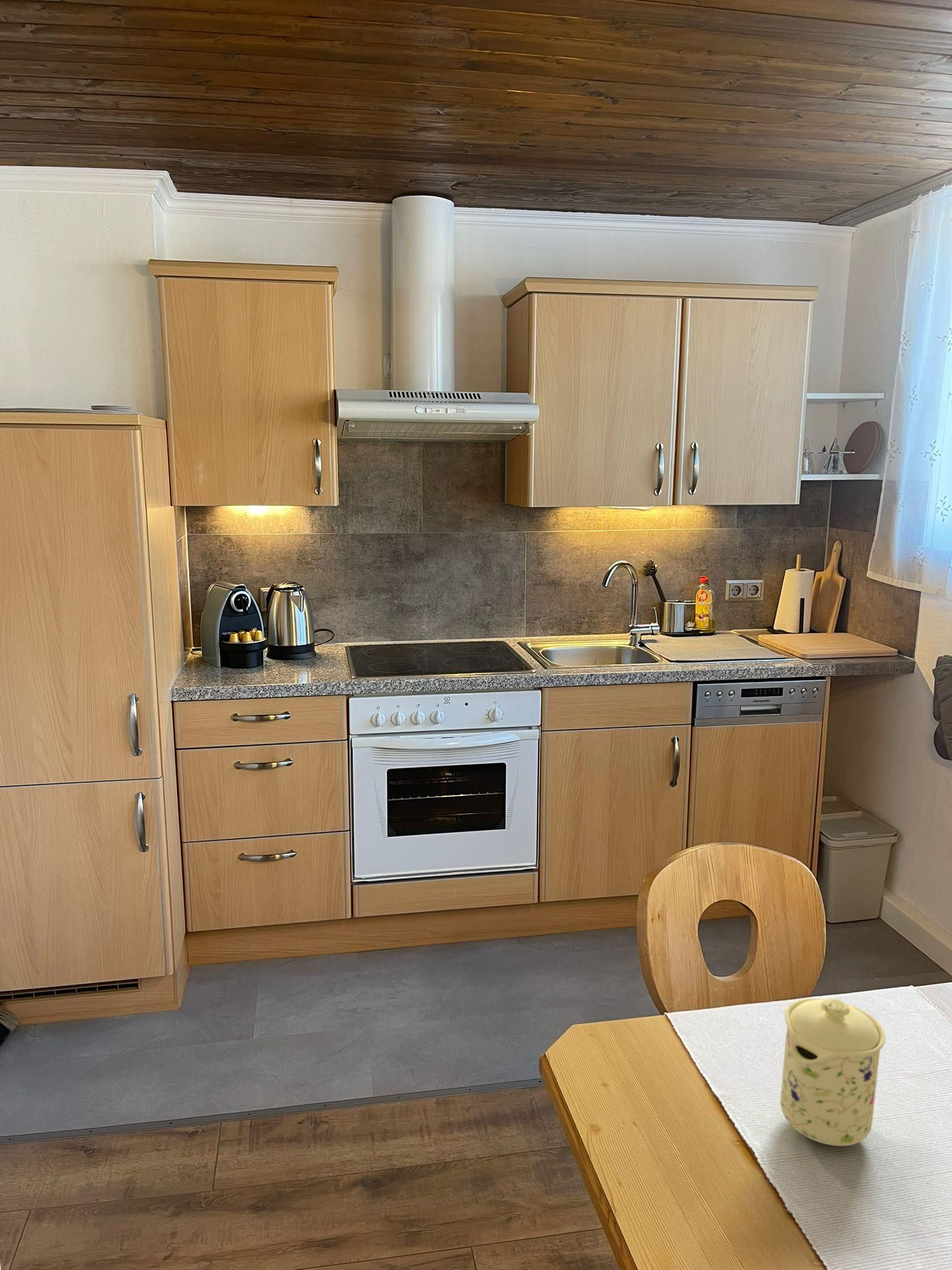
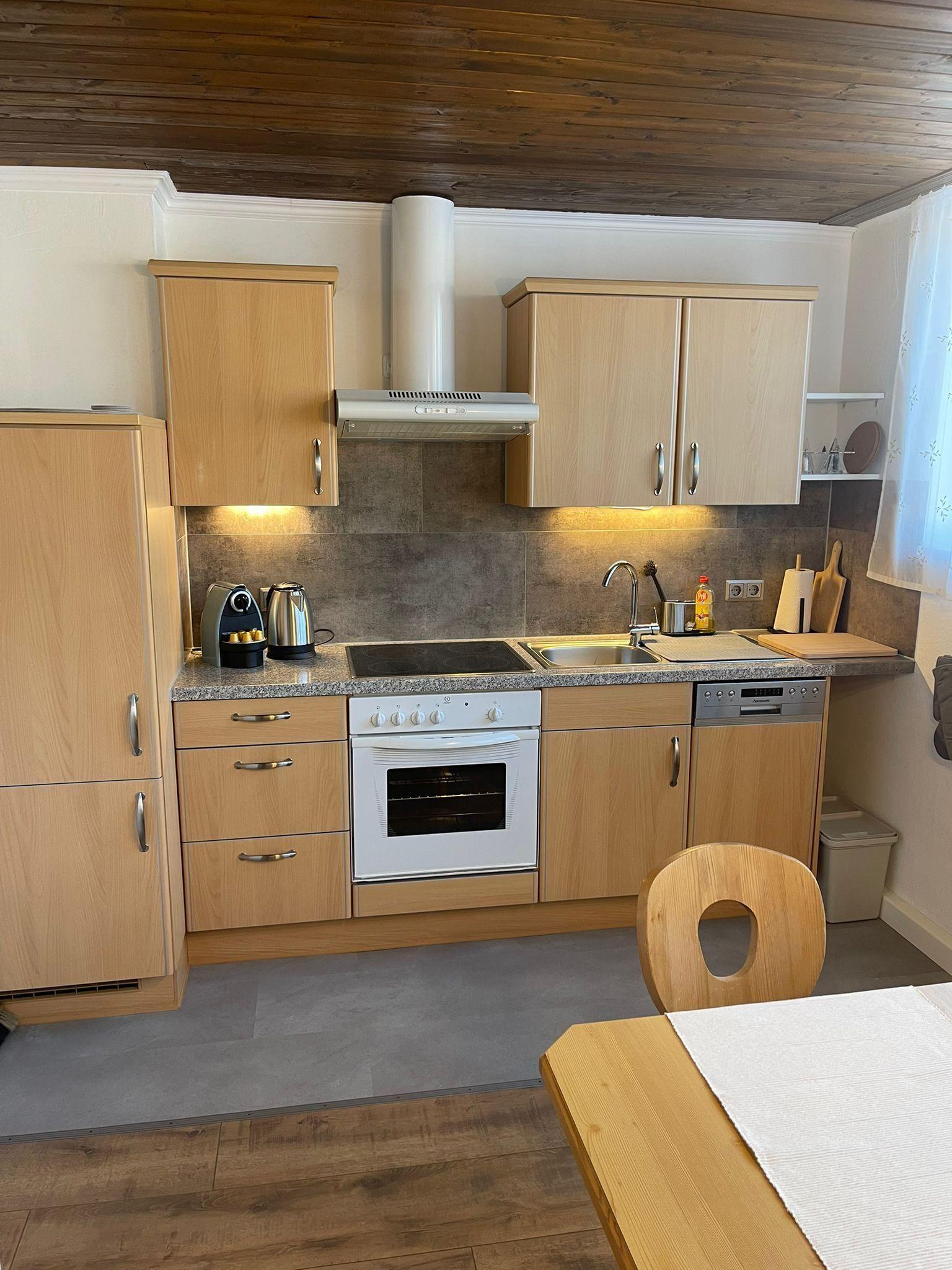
- mug [780,998,886,1147]
